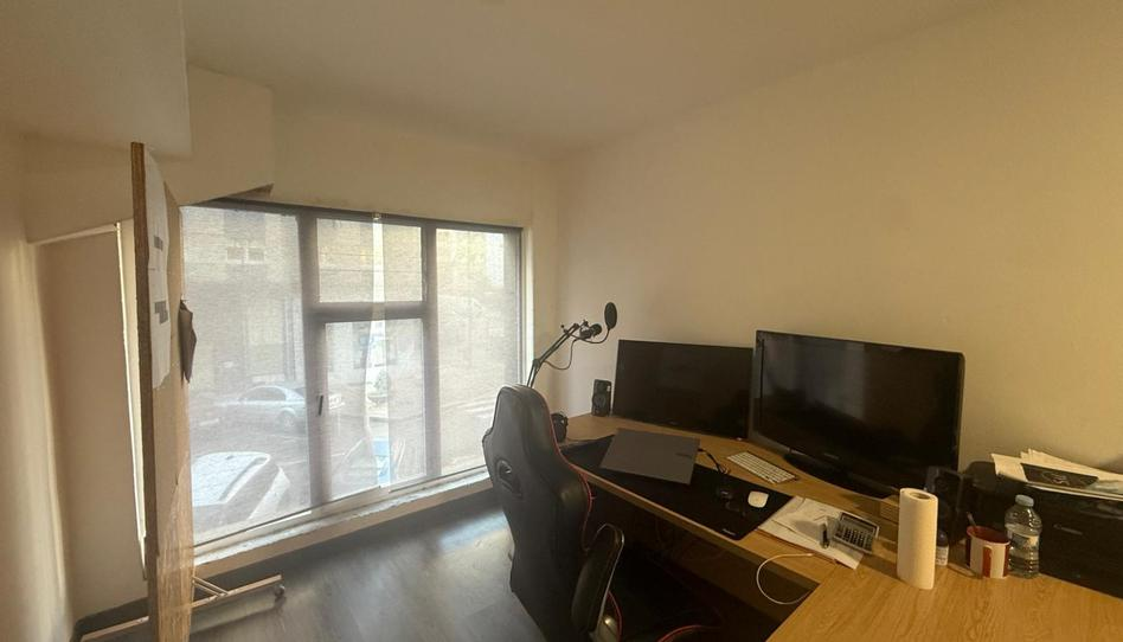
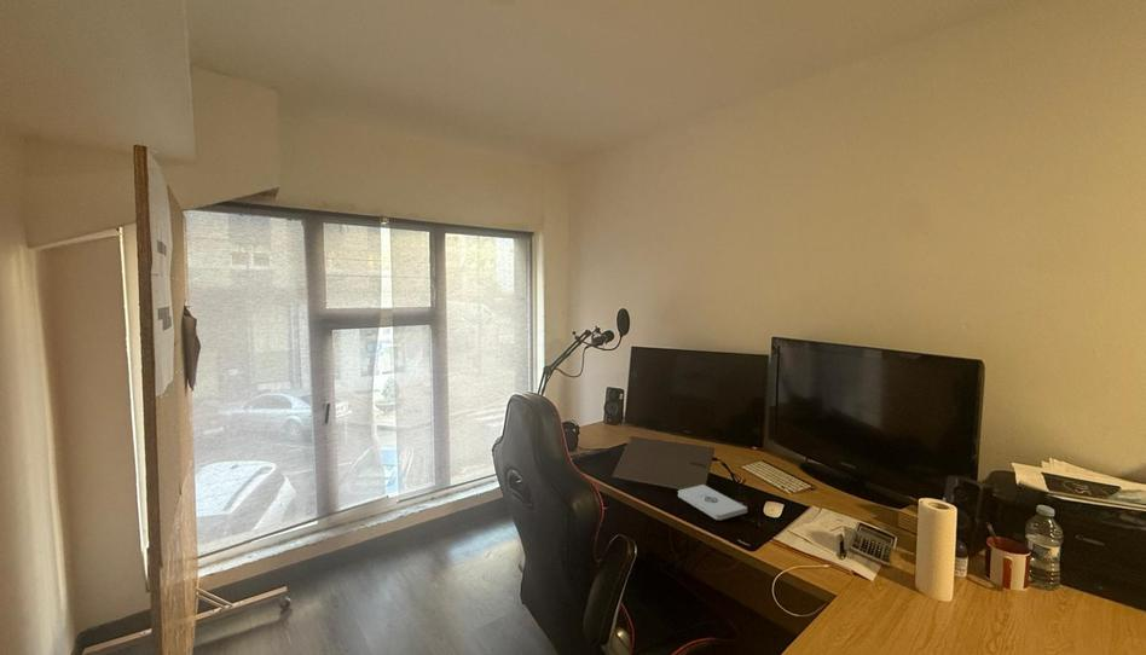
+ notepad [677,483,748,521]
